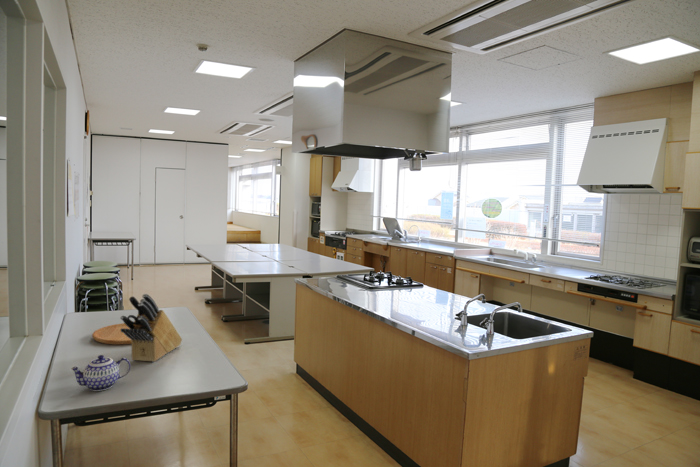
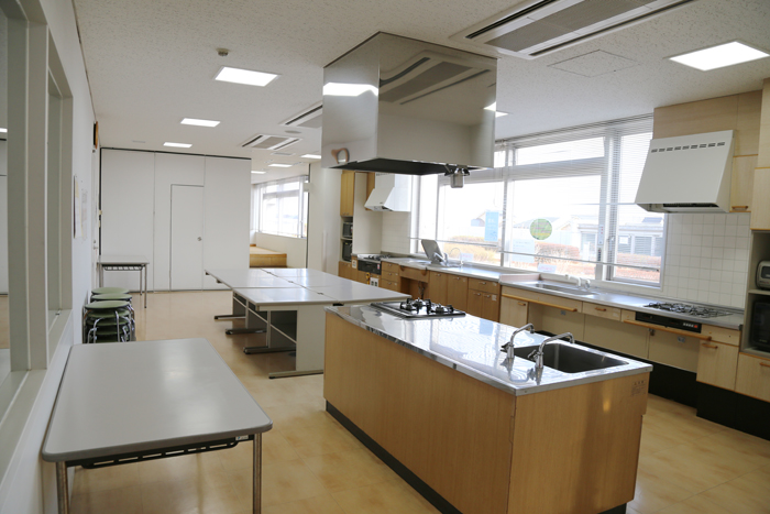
- teapot [70,354,131,392]
- cutting board [91,322,131,346]
- knife block [119,293,183,363]
